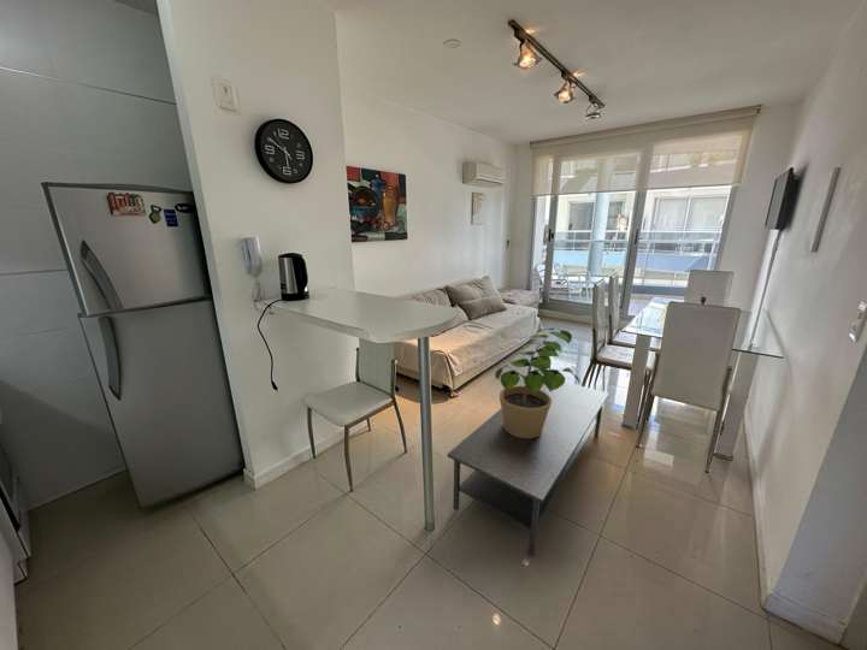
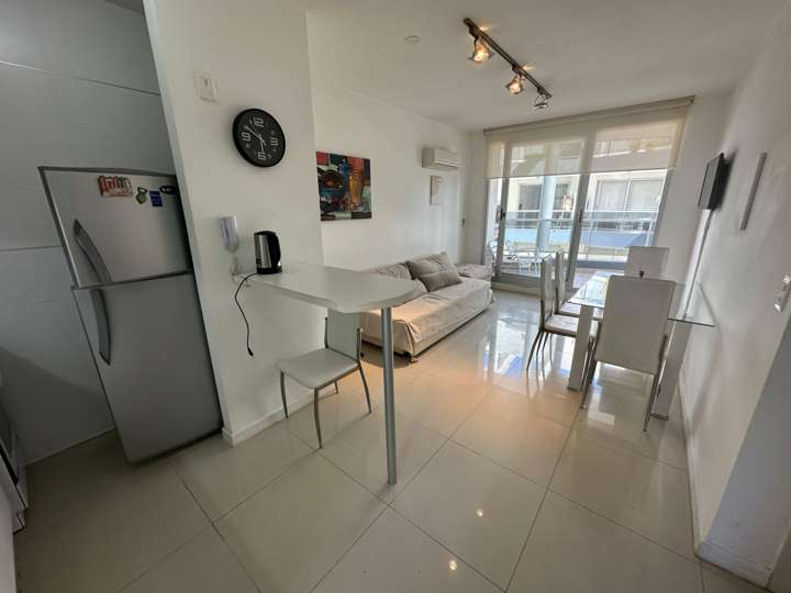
- potted plant [494,326,583,438]
- coffee table [447,380,611,557]
